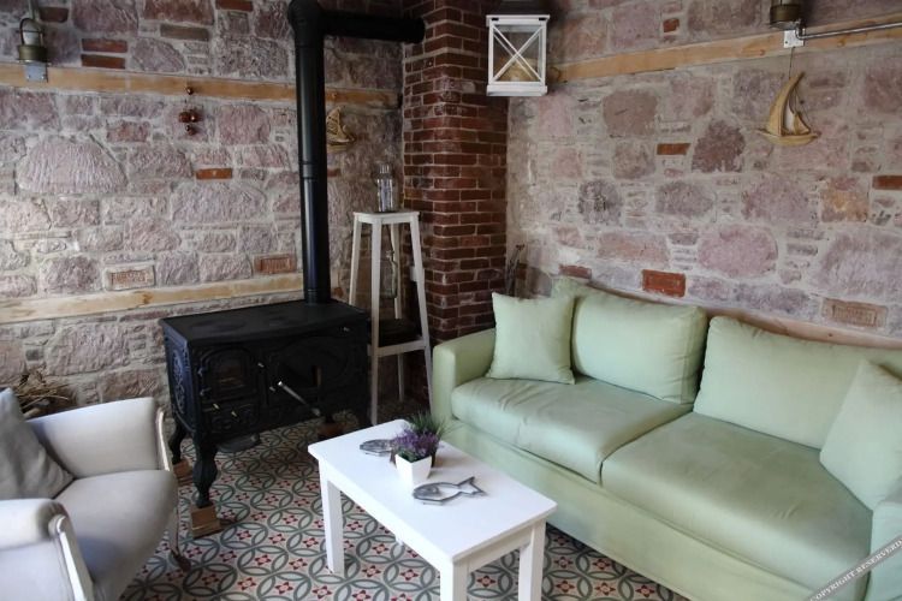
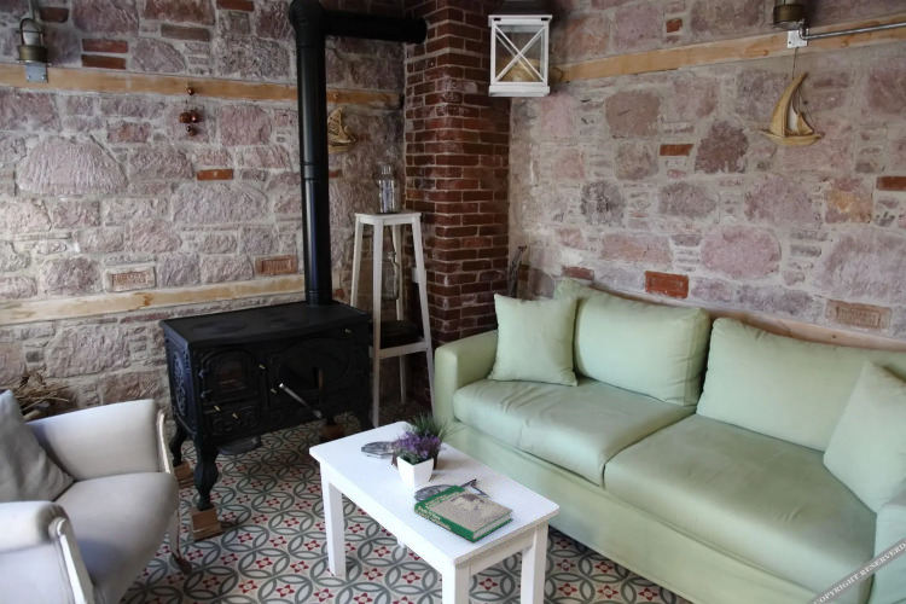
+ book [413,483,515,544]
